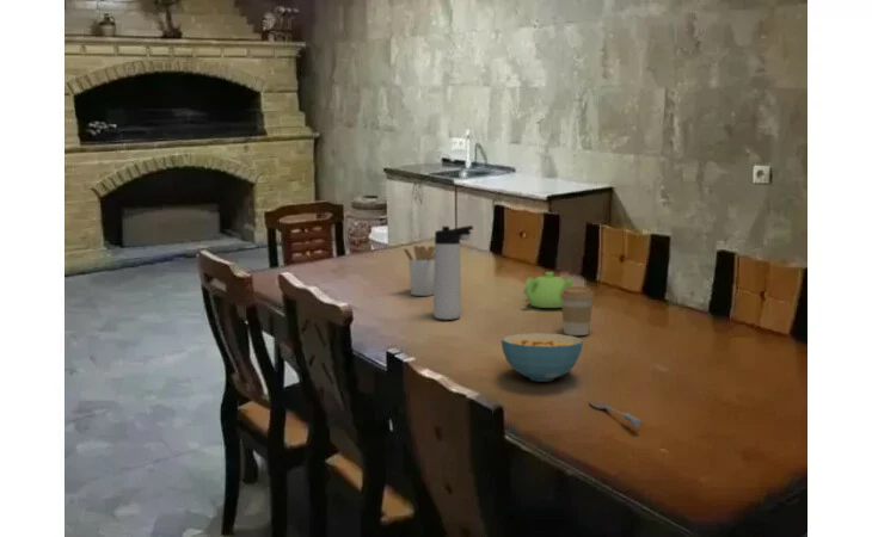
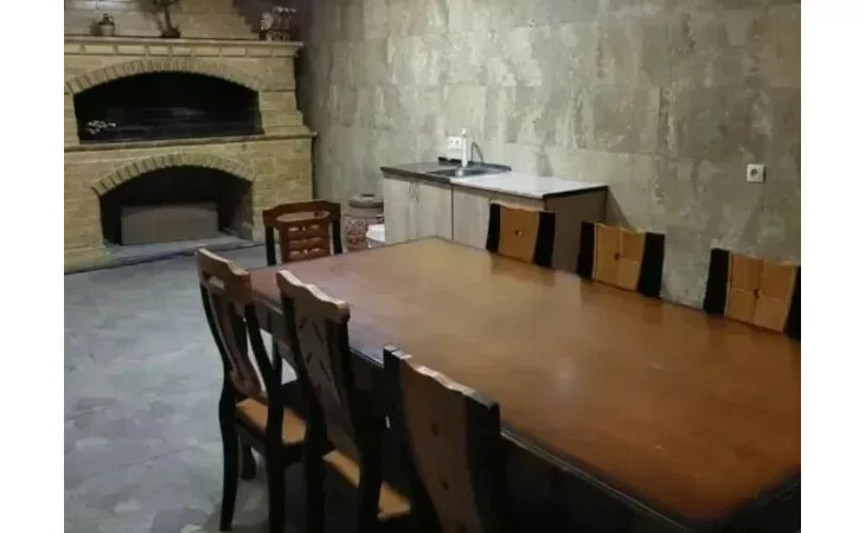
- cereal bowl [501,332,584,383]
- utensil holder [403,245,435,297]
- thermos bottle [432,224,474,321]
- coffee cup [560,285,595,337]
- soupspoon [588,400,643,428]
- teapot [522,271,575,309]
